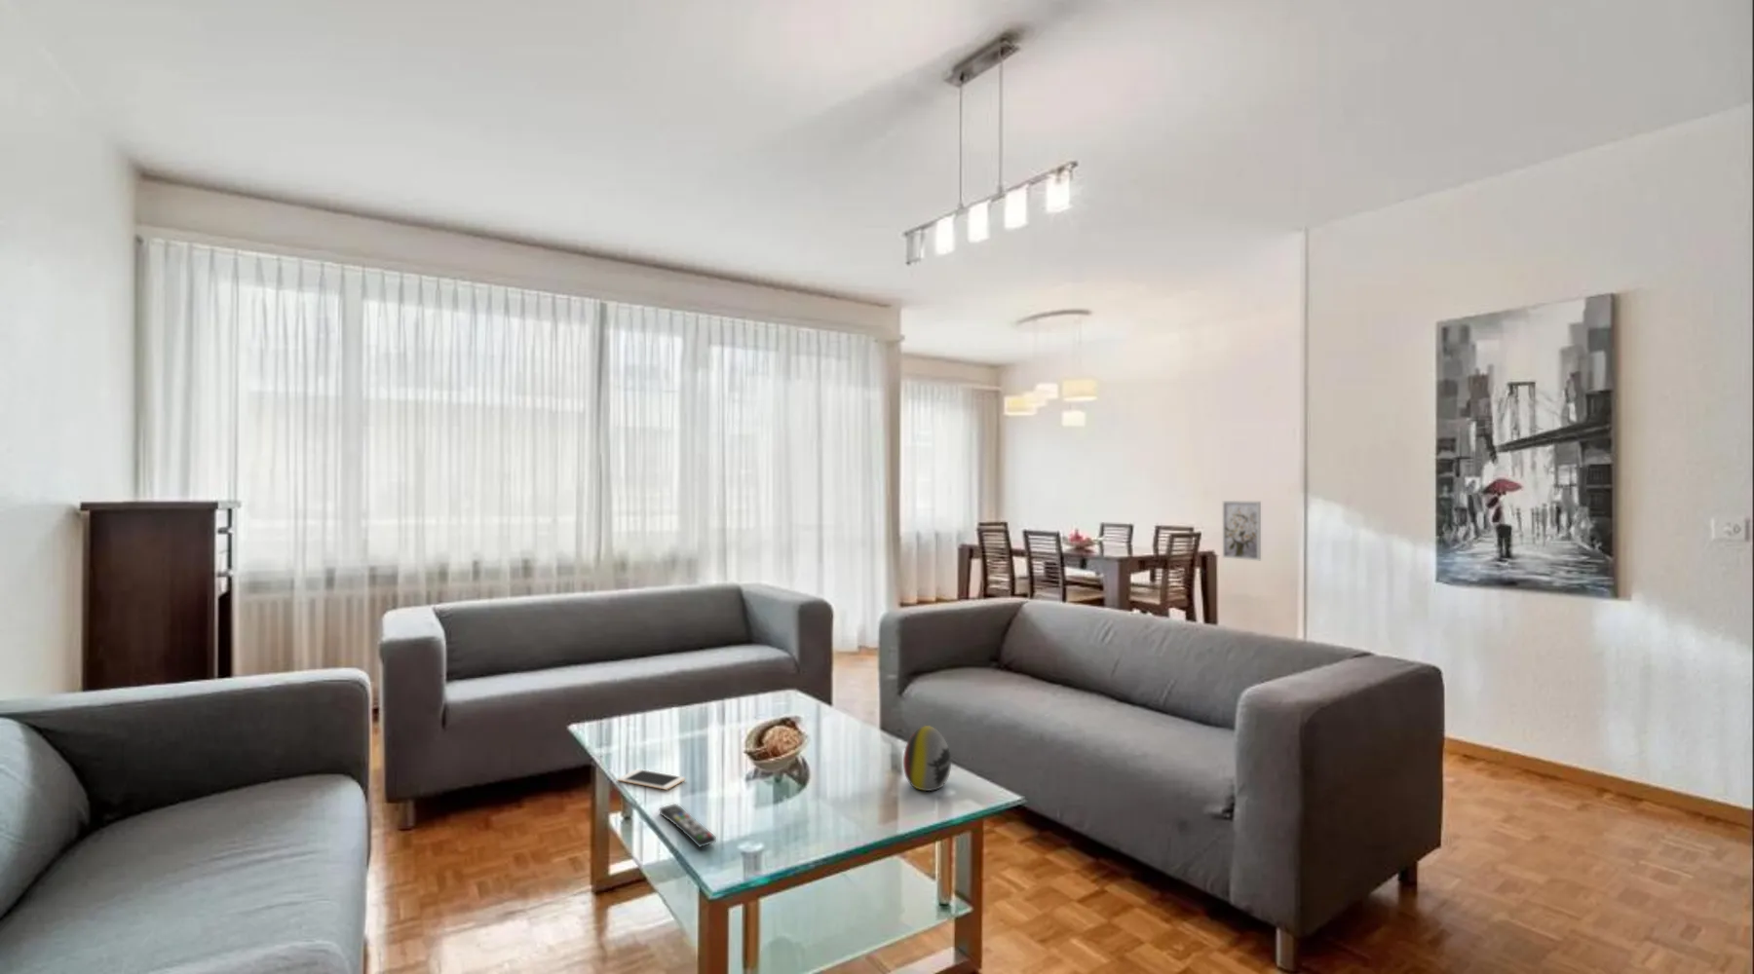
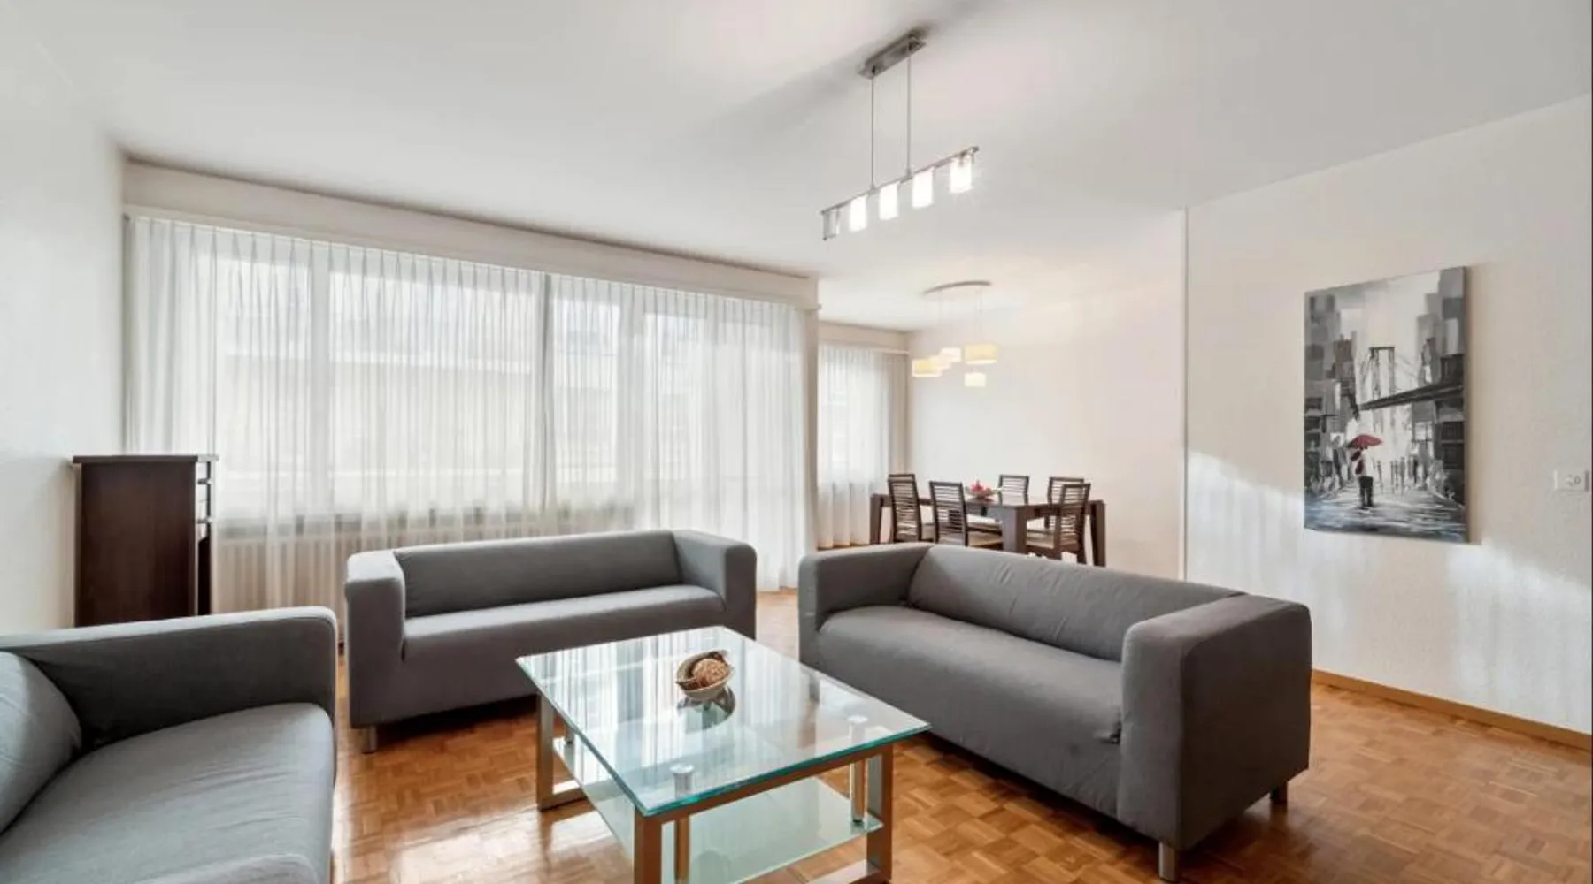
- decorative egg [902,725,953,792]
- remote control [659,802,717,848]
- cell phone [617,769,686,790]
- wall art [1223,500,1262,561]
